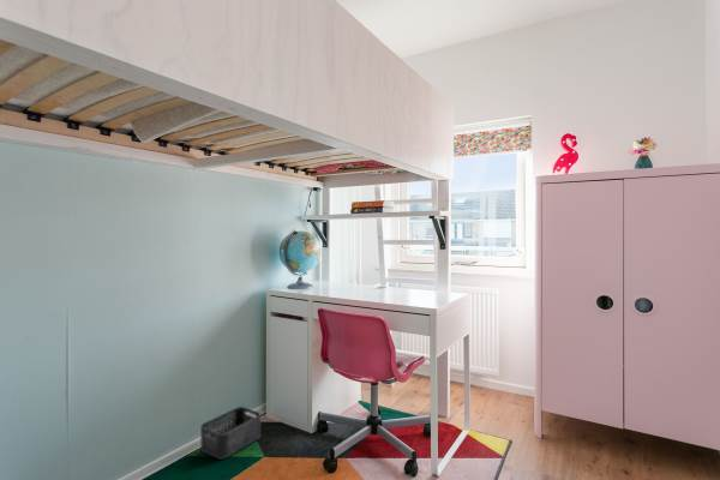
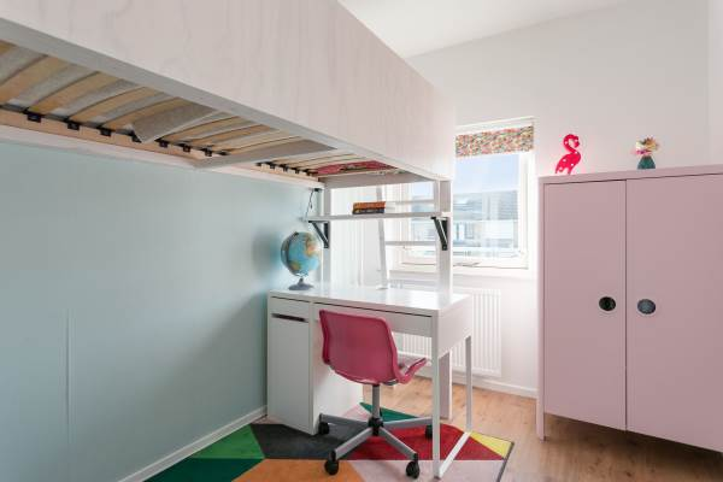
- storage bin [199,406,262,460]
